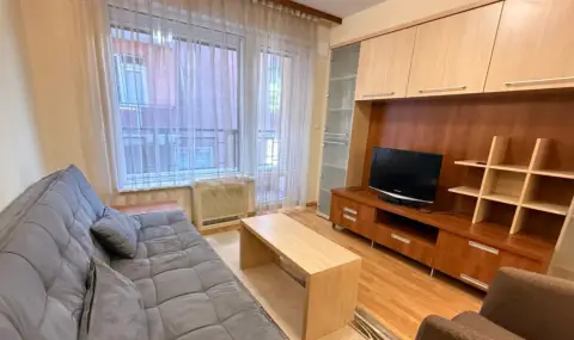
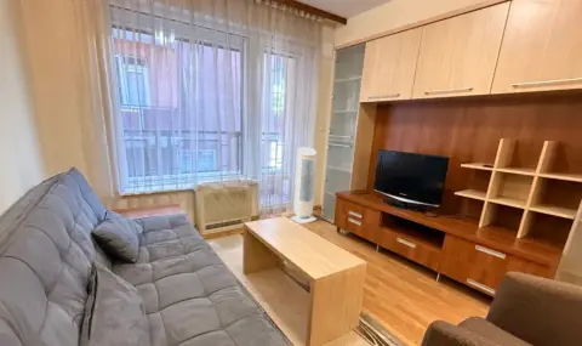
+ air purifier [290,146,318,225]
